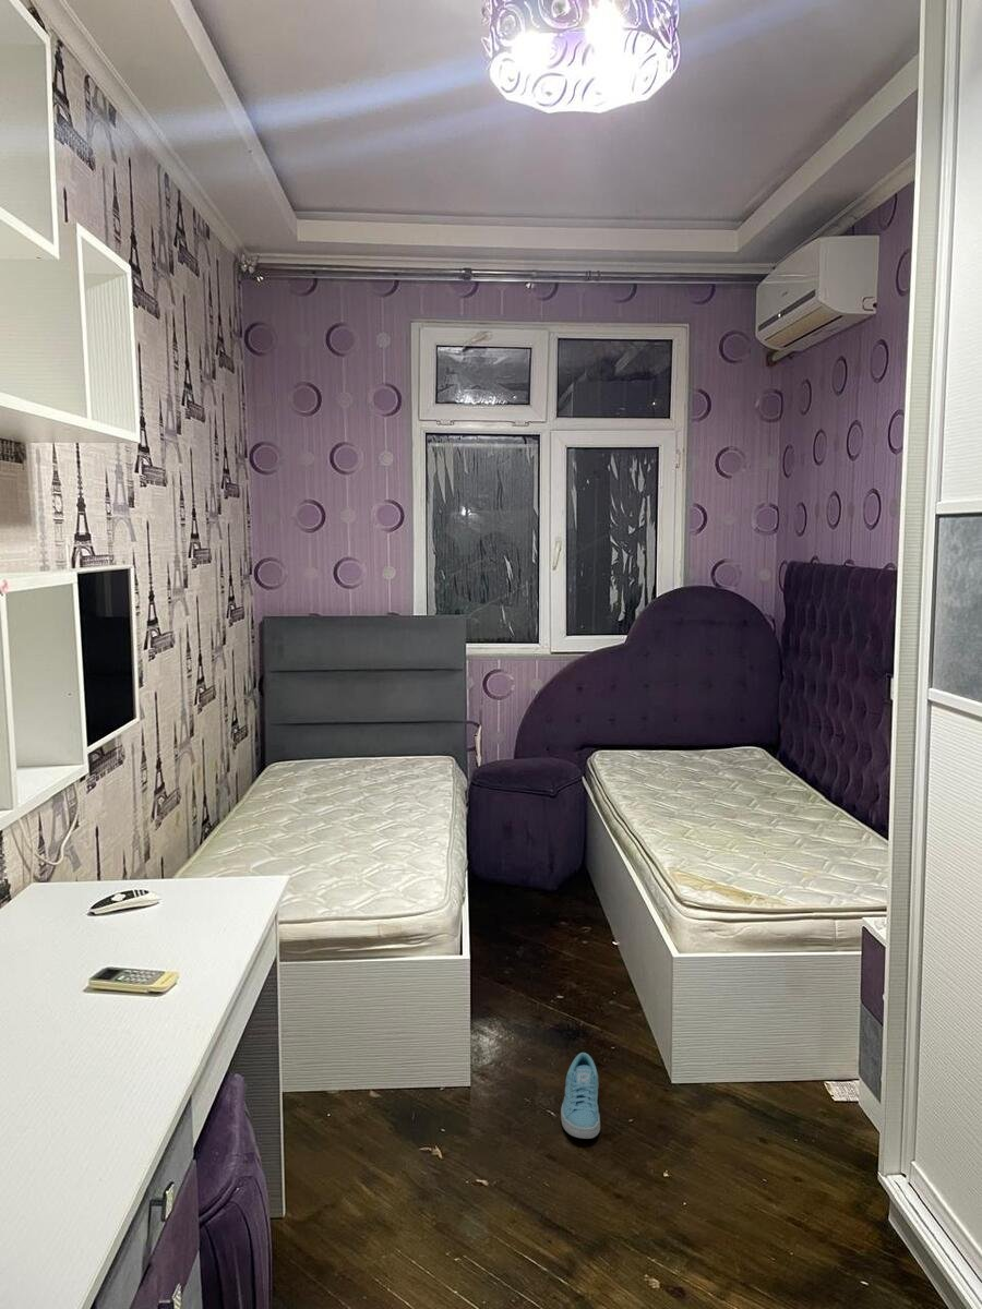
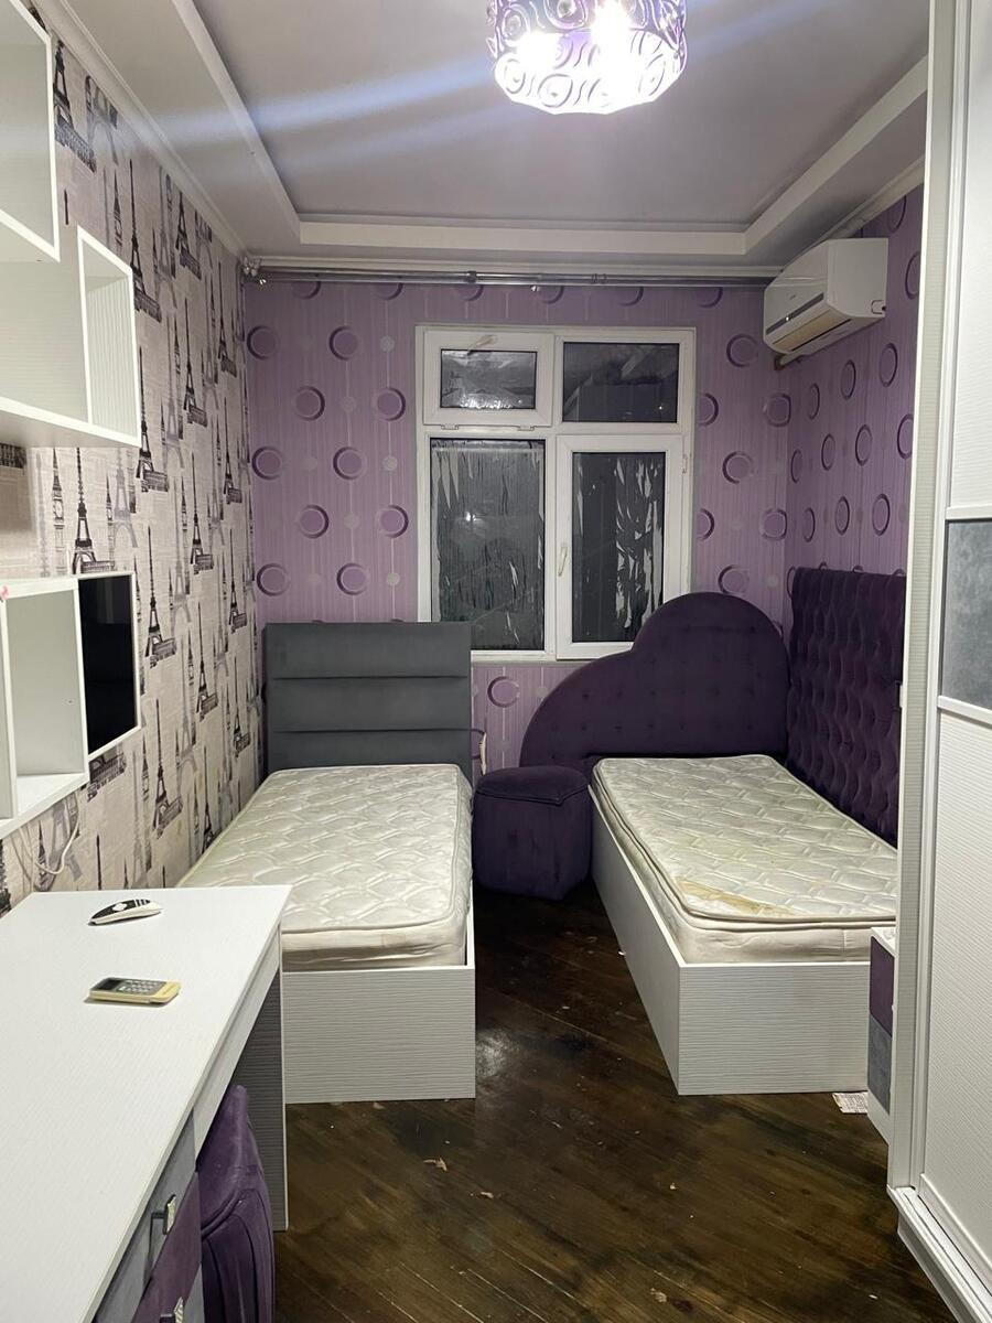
- sneaker [560,1052,601,1140]
